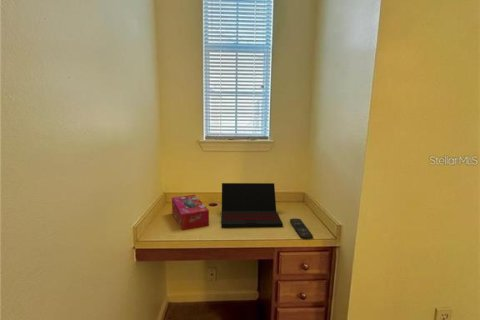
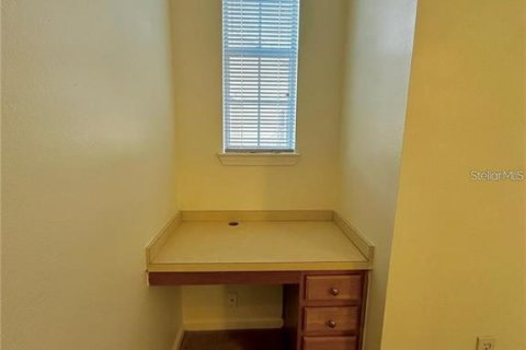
- laptop [220,182,284,229]
- tissue box [171,194,210,232]
- remote control [289,217,314,240]
